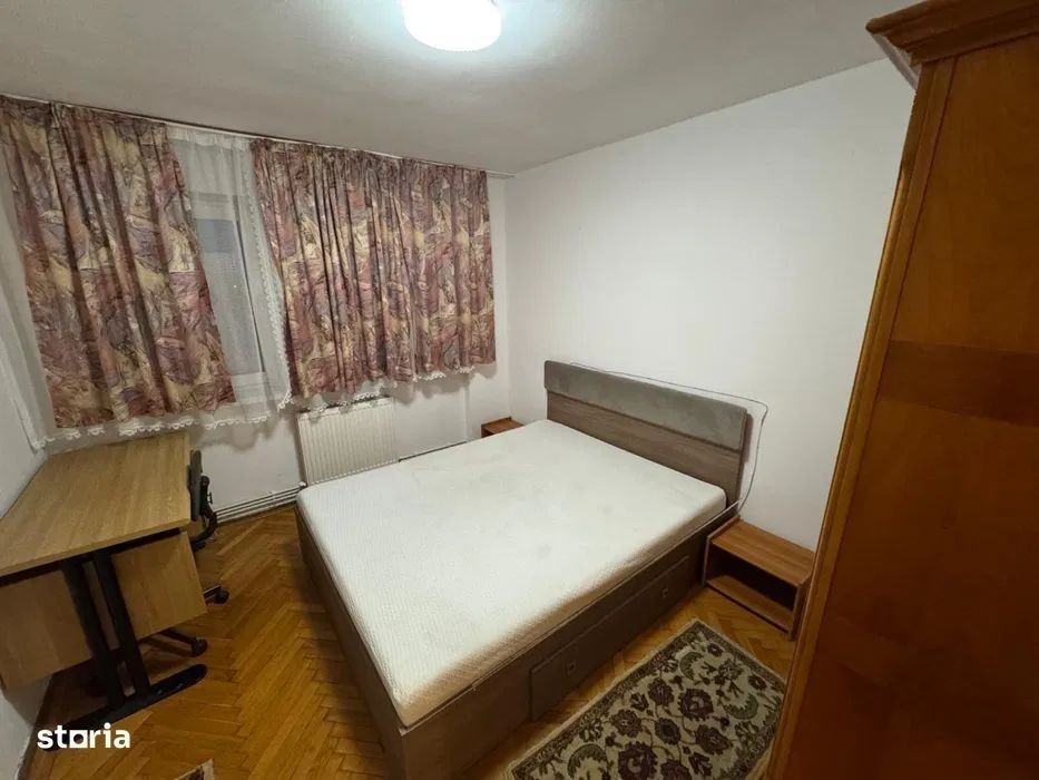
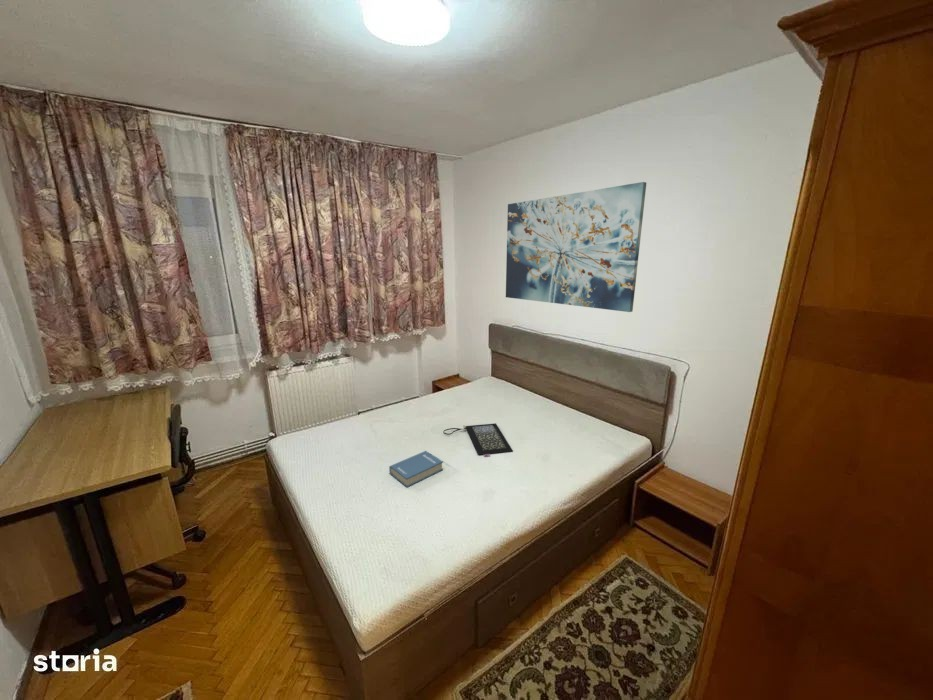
+ wall art [505,181,647,313]
+ book [388,450,444,488]
+ clutch bag [442,422,514,458]
